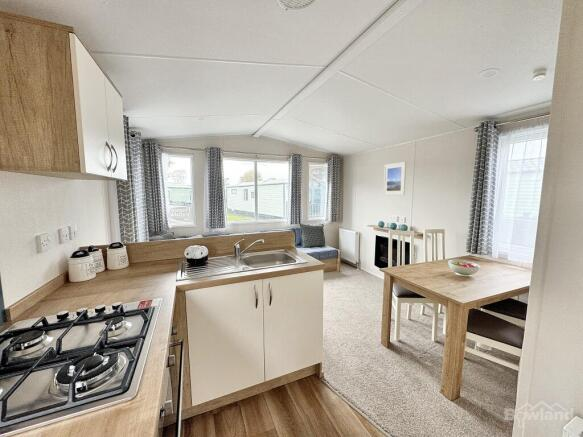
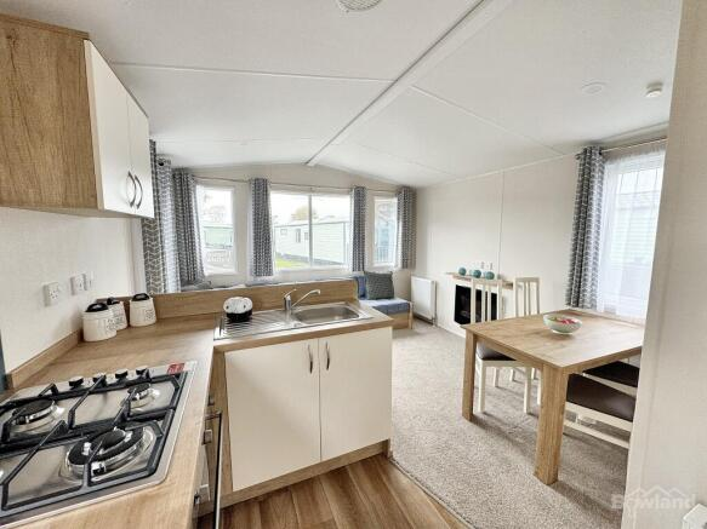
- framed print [382,161,407,196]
